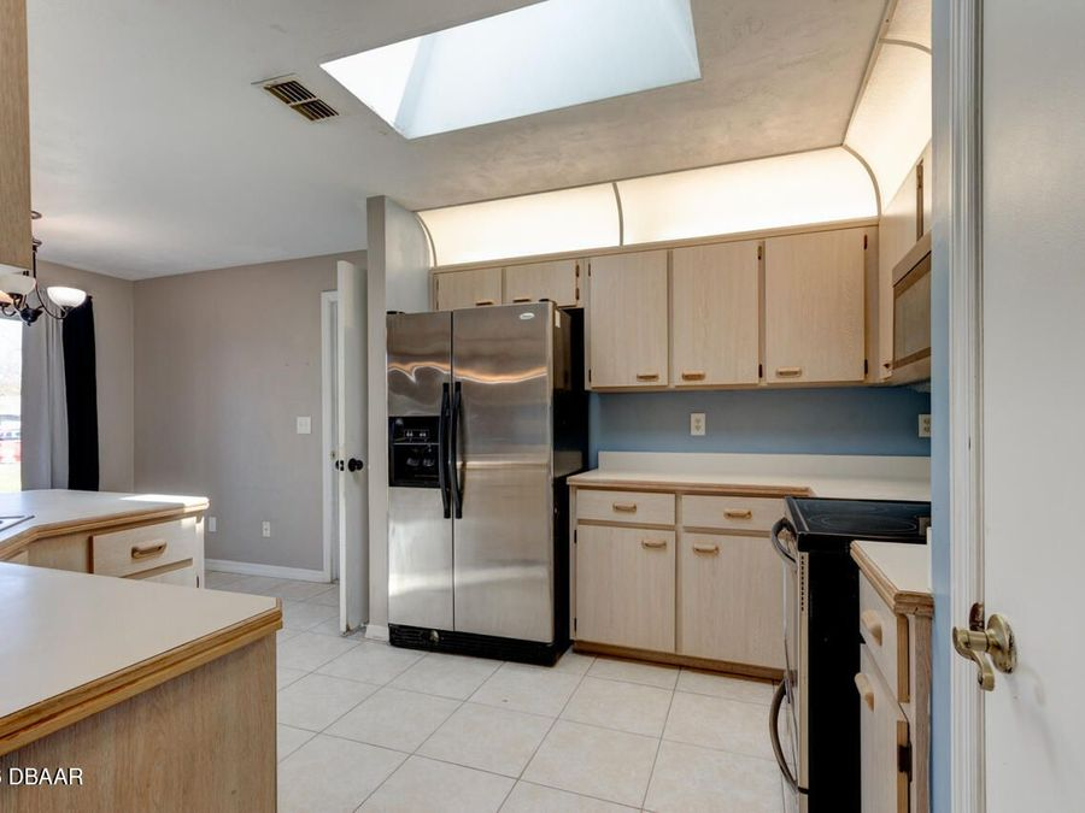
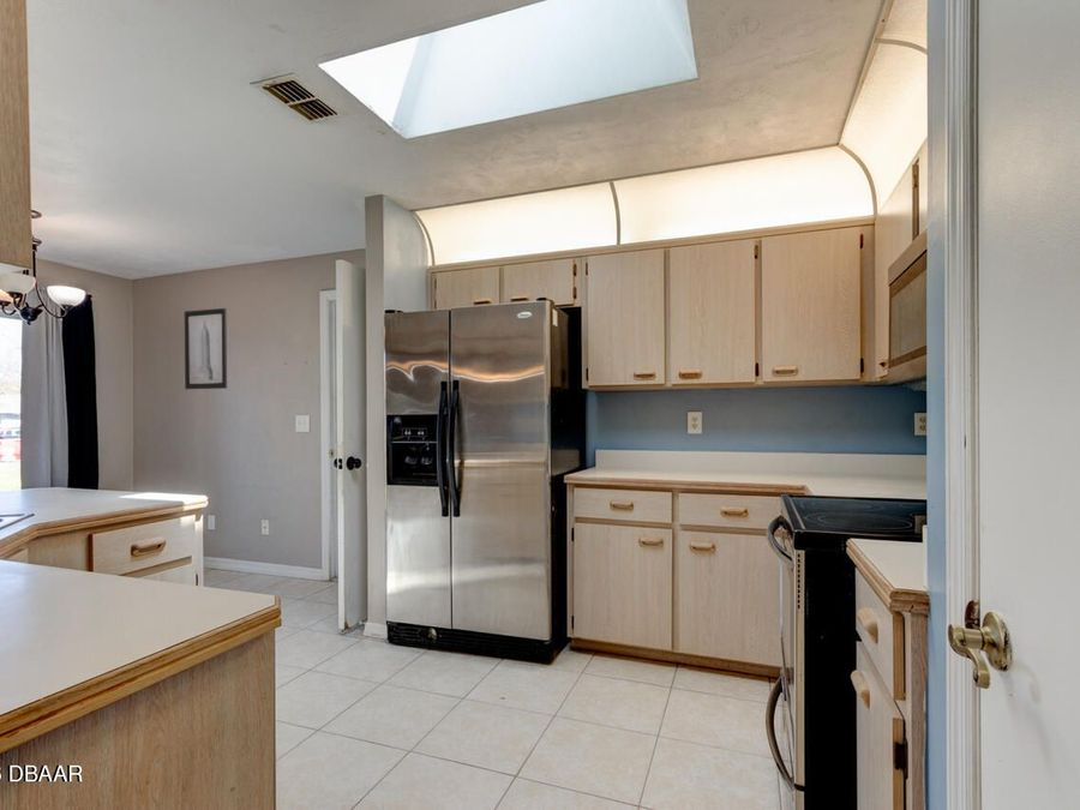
+ wall art [184,307,228,390]
